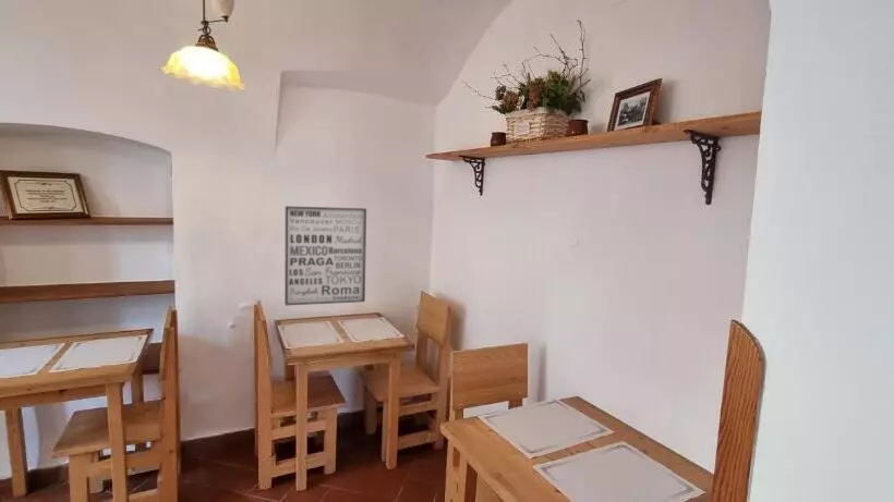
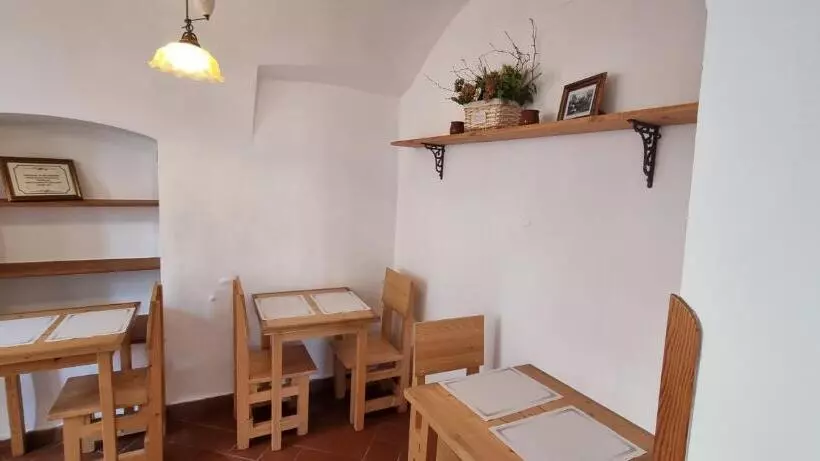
- wall art [283,205,367,306]
